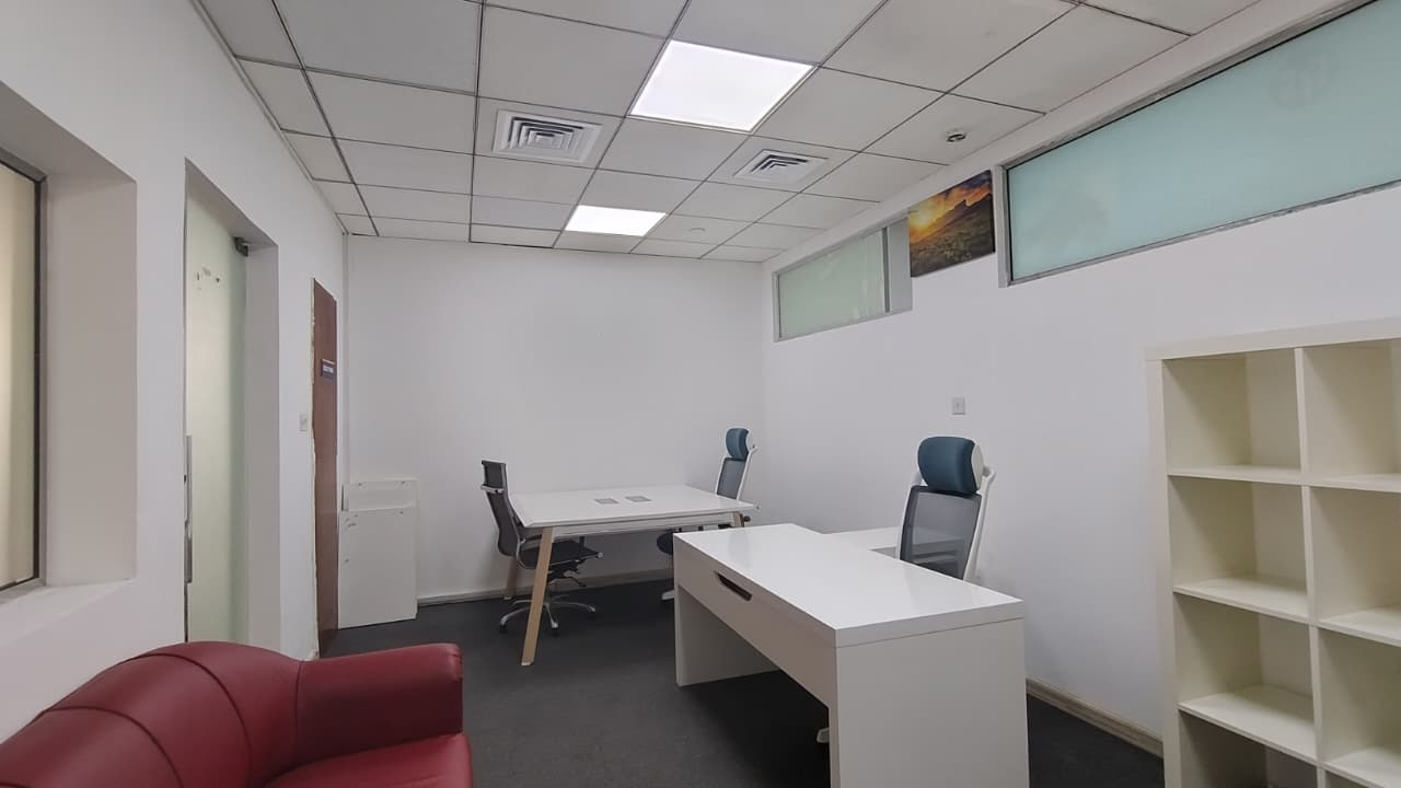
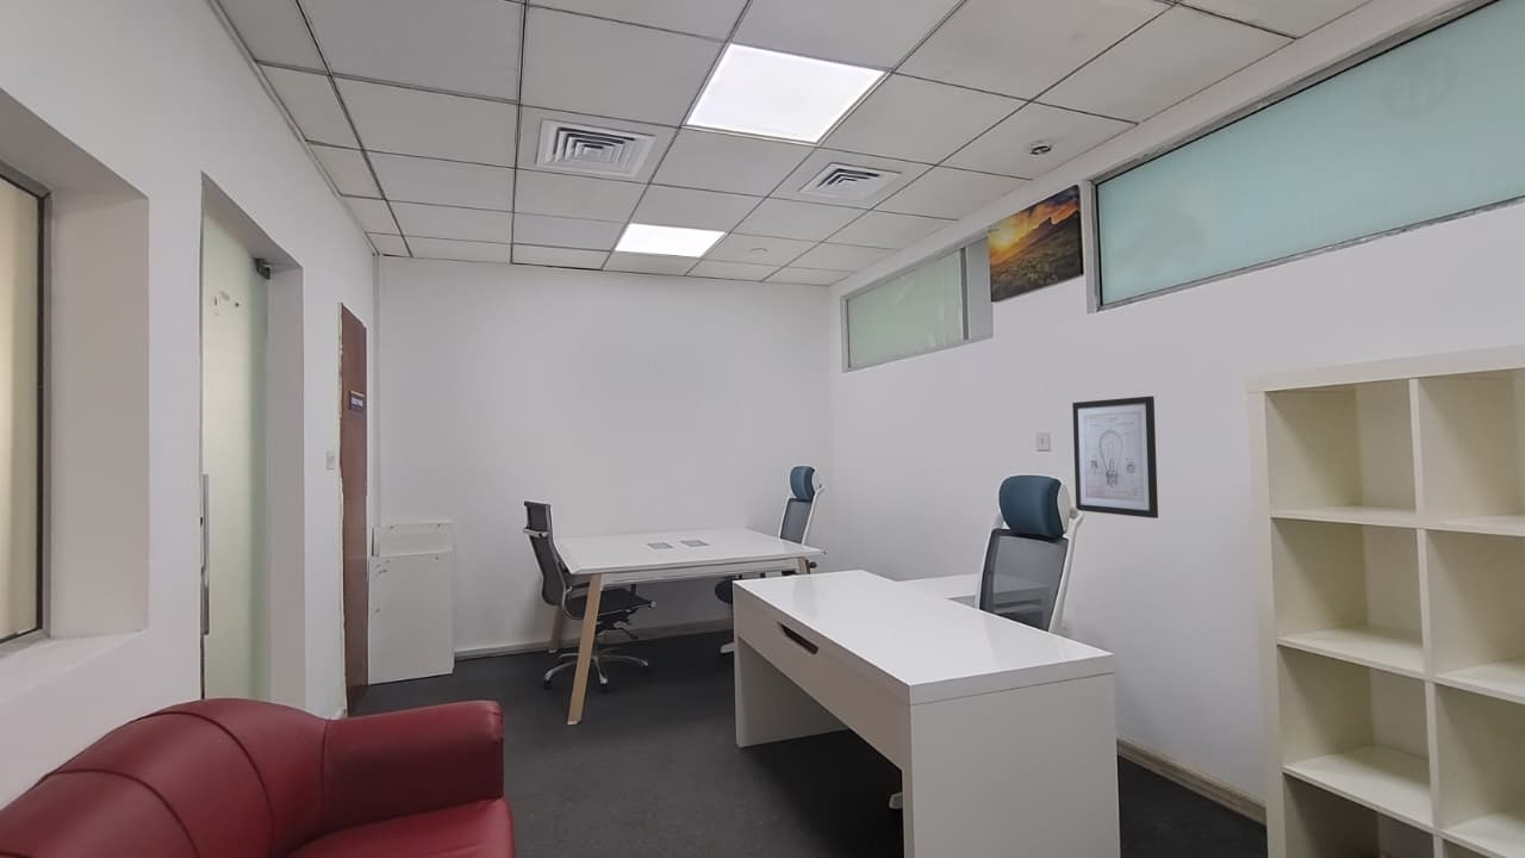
+ wall art [1071,396,1159,520]
